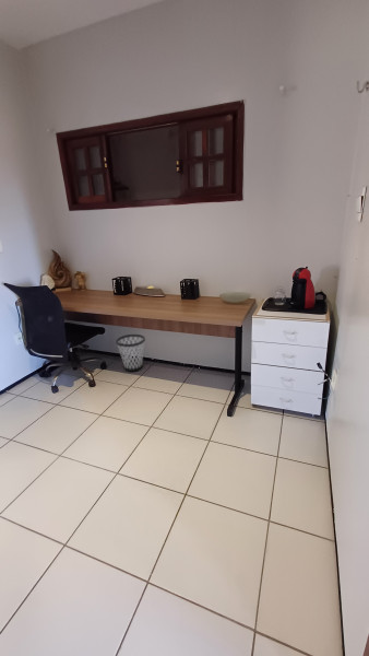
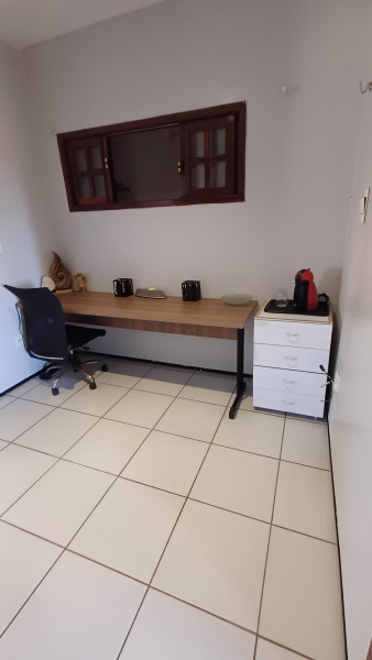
- wastebasket [115,333,146,373]
